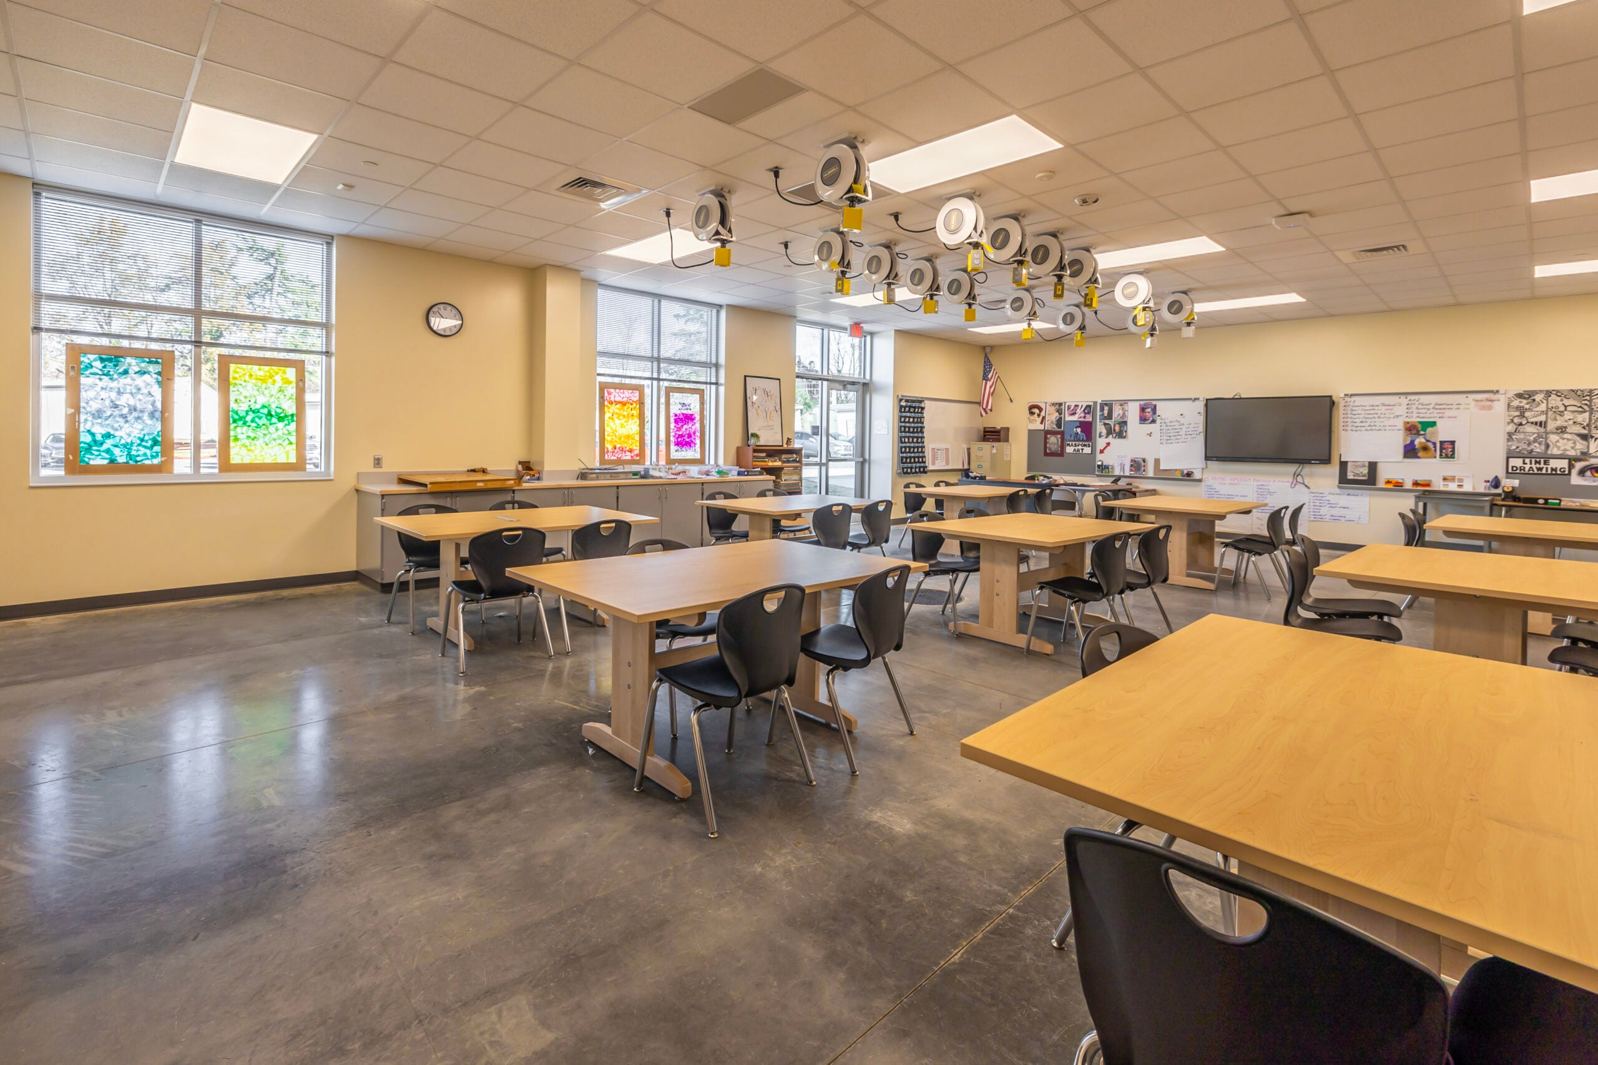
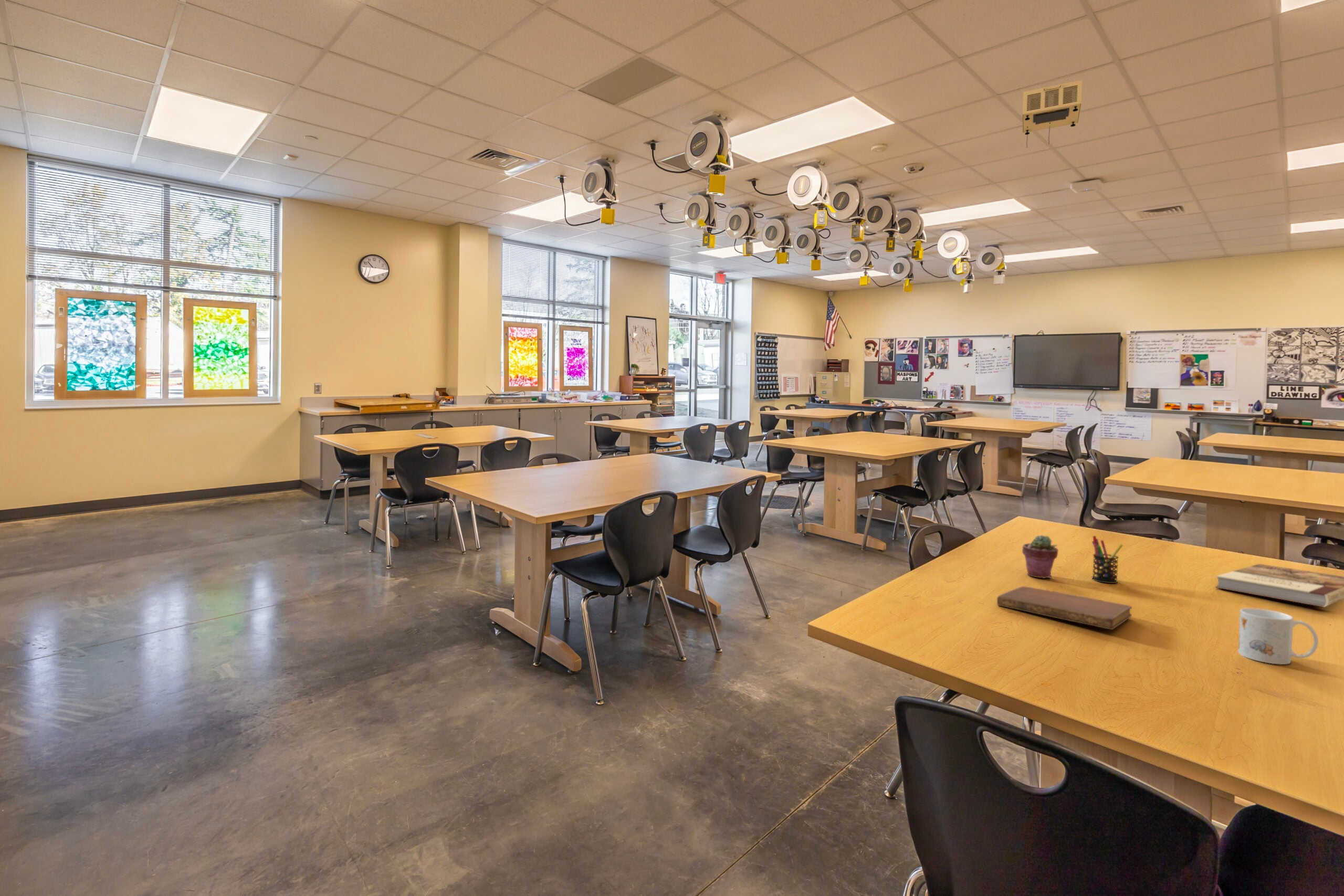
+ book [1215,563,1344,608]
+ pen holder [1091,535,1123,584]
+ potted succulent [1022,534,1059,579]
+ projector [1022,79,1083,148]
+ notebook [996,586,1132,630]
+ mug [1237,607,1319,665]
